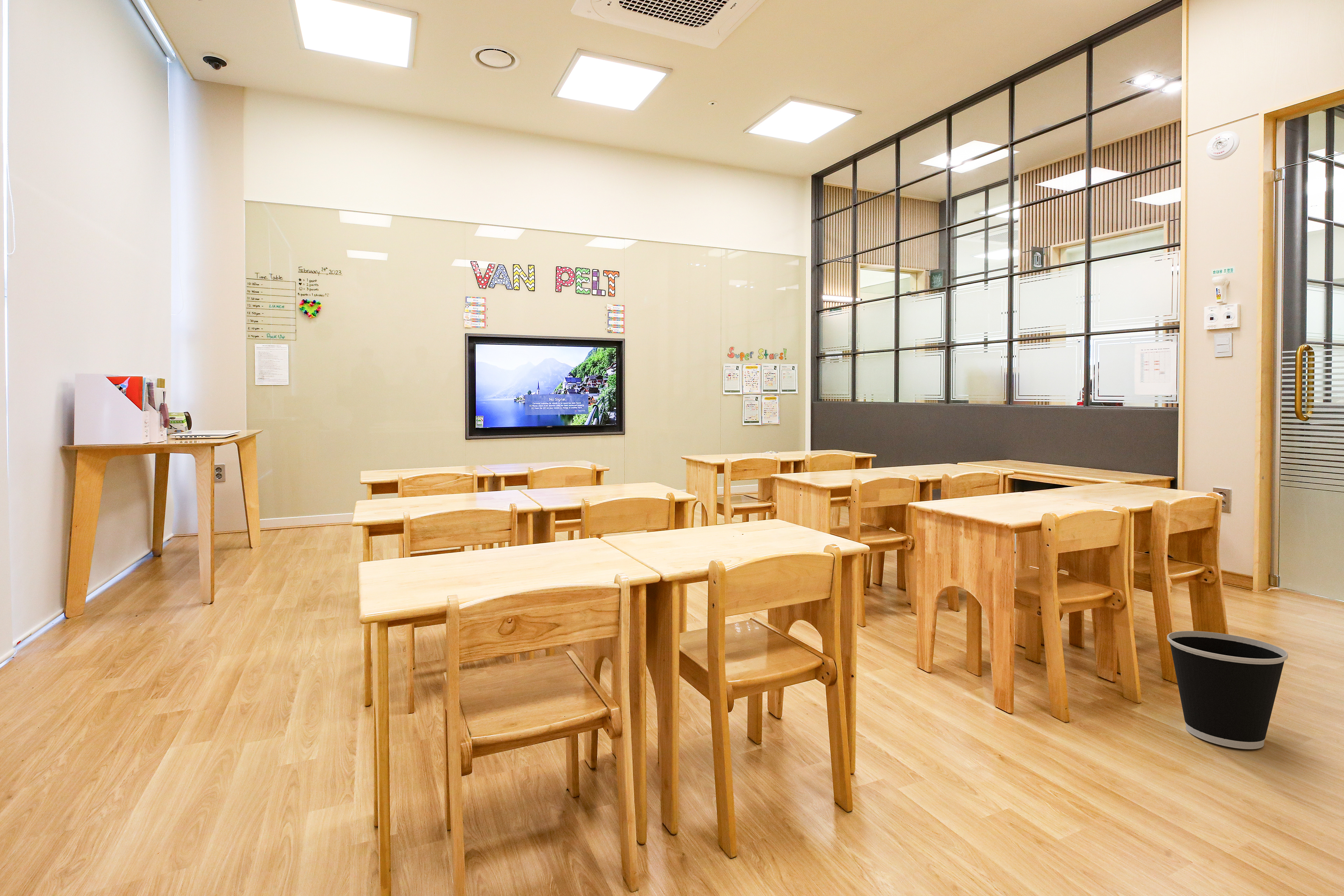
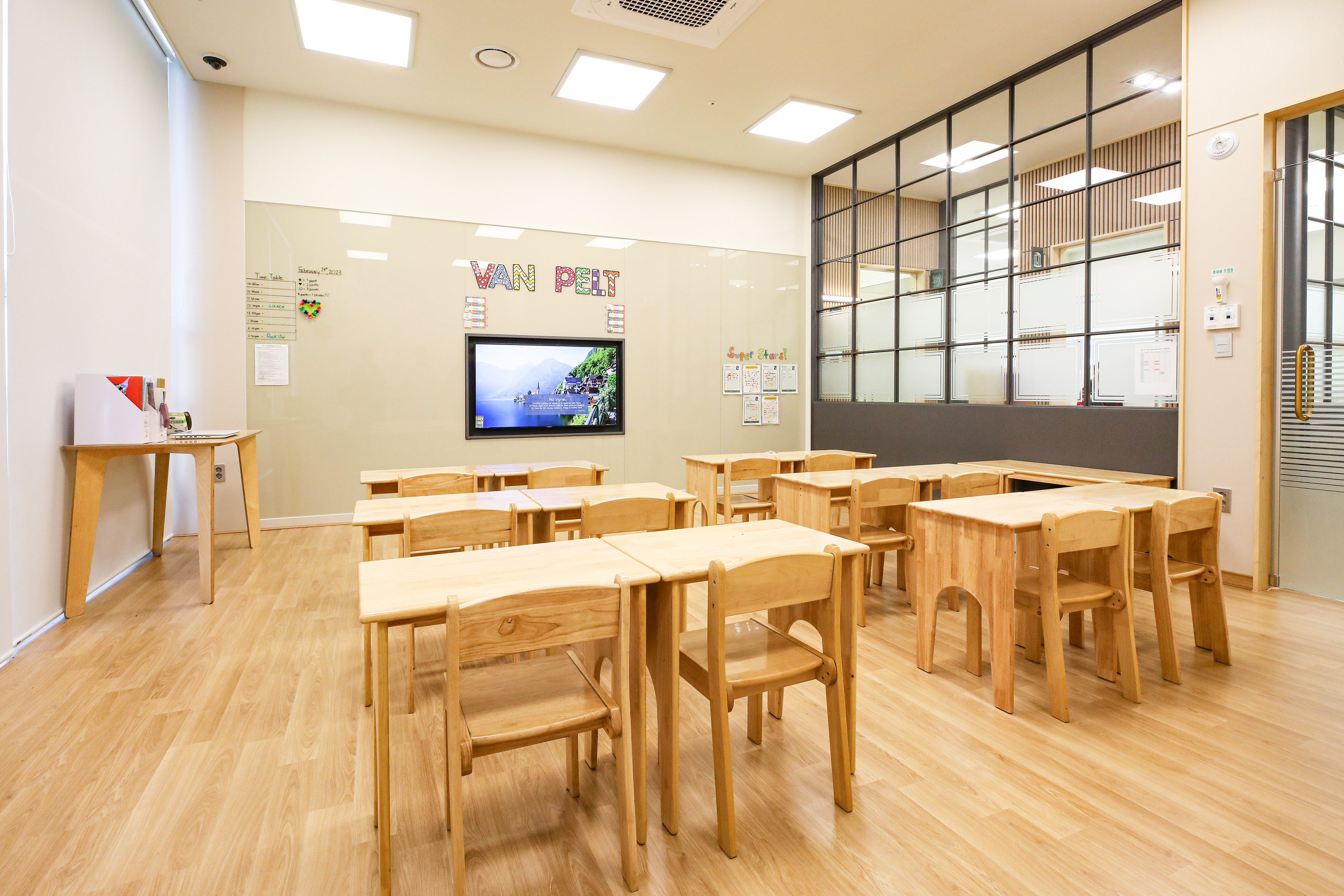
- wastebasket [1167,631,1288,750]
